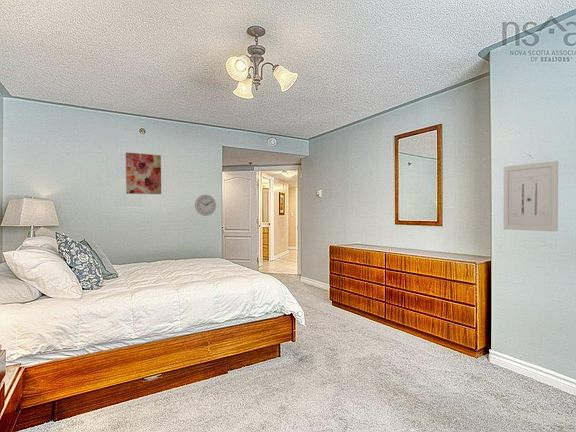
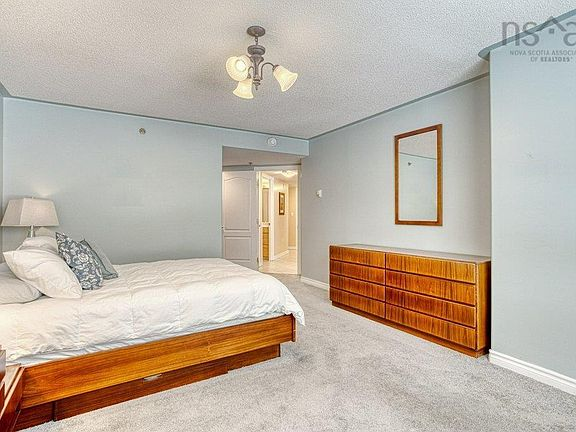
- wall clock [194,194,217,217]
- wall art [503,160,559,232]
- wall art [125,152,162,195]
